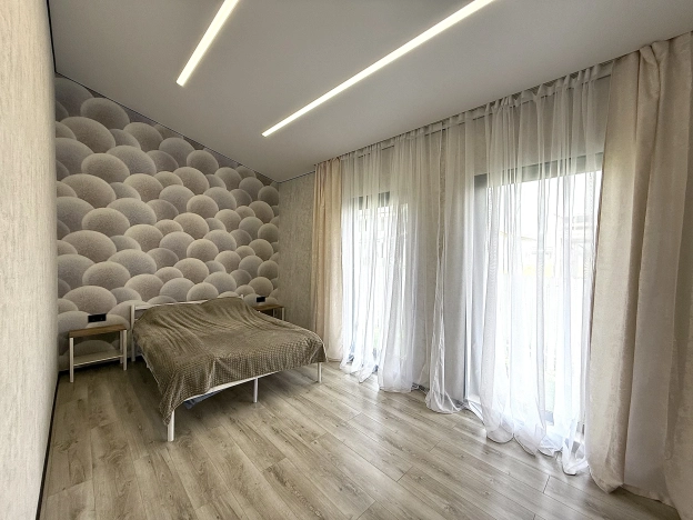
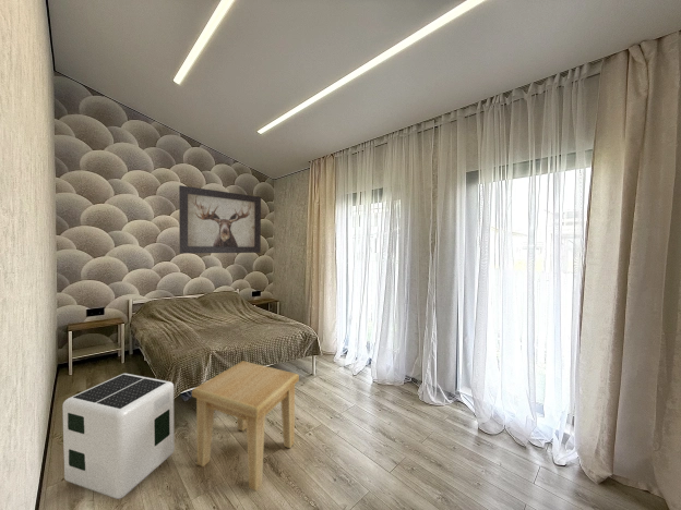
+ air purifier [61,373,175,500]
+ wall art [178,184,262,255]
+ side table [191,360,300,491]
